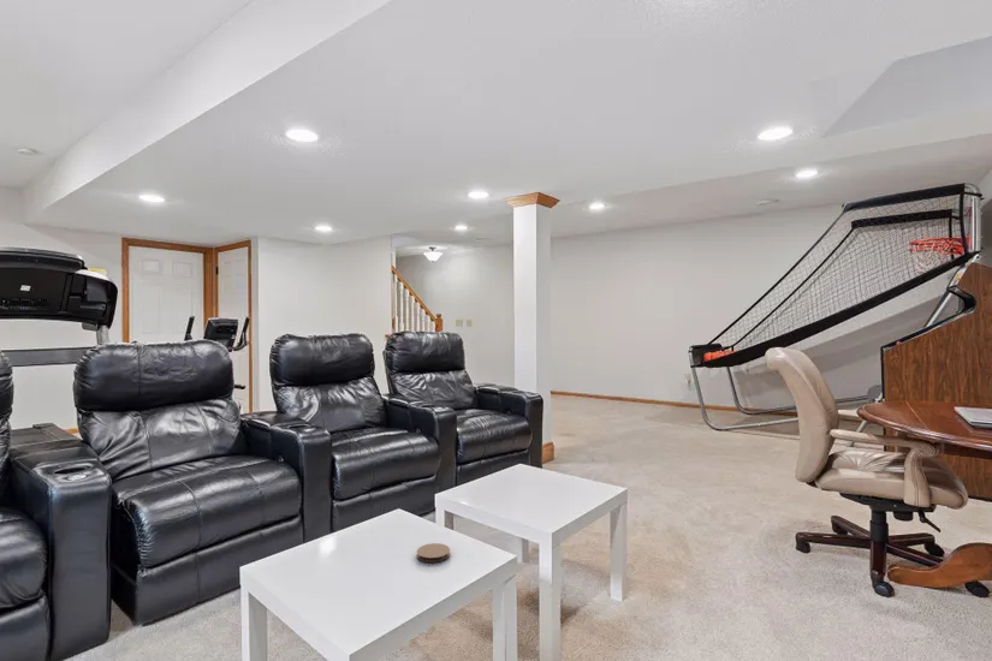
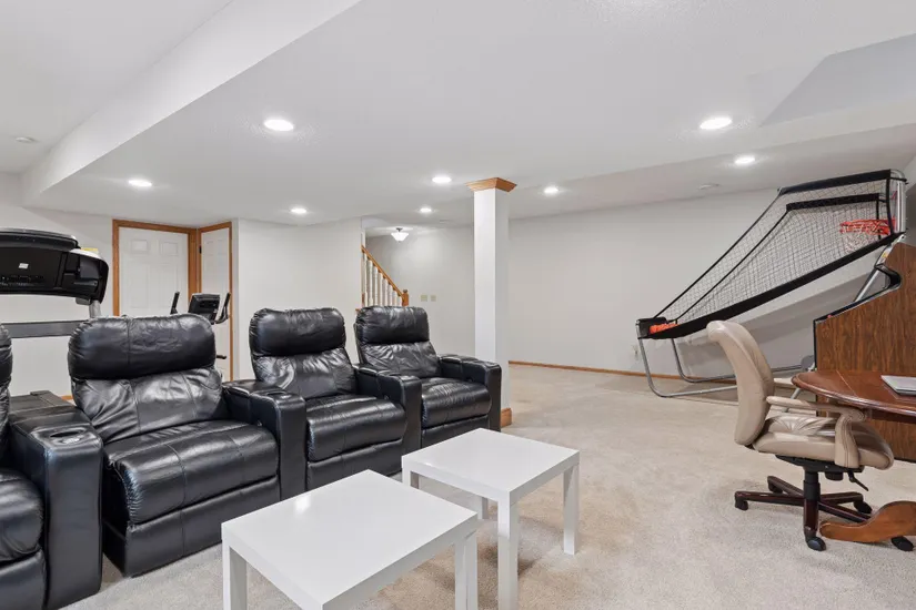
- coaster [416,542,451,564]
